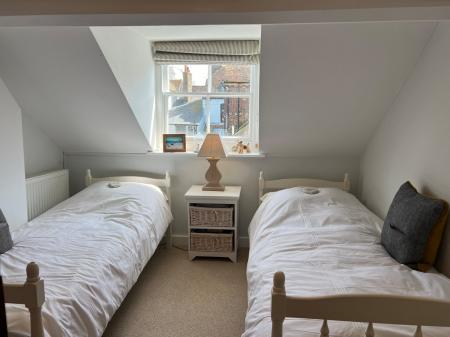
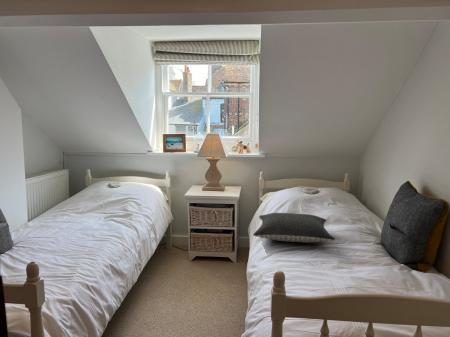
+ pillow [252,212,336,244]
